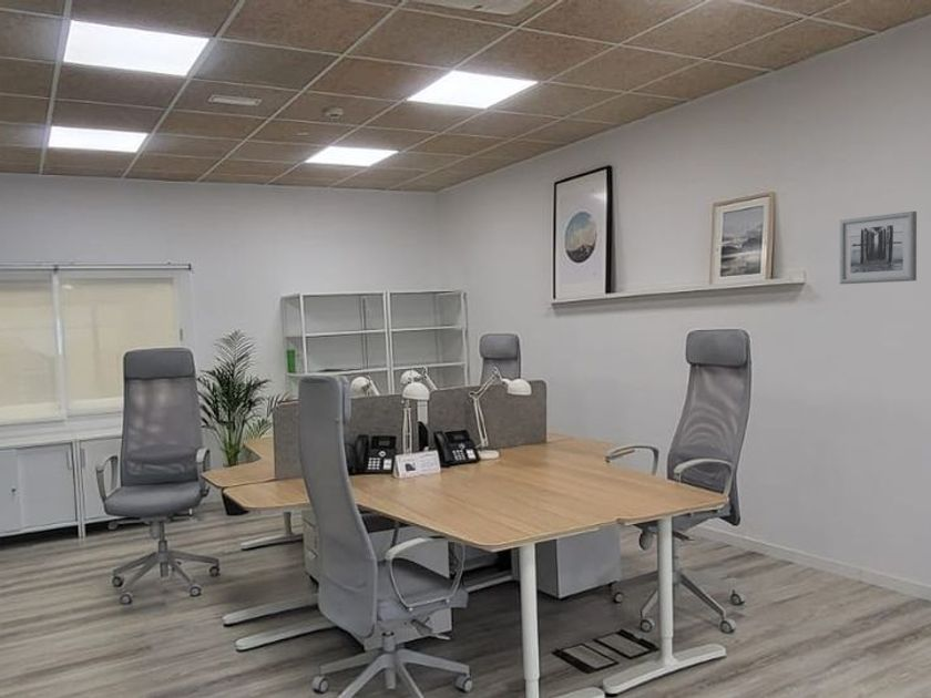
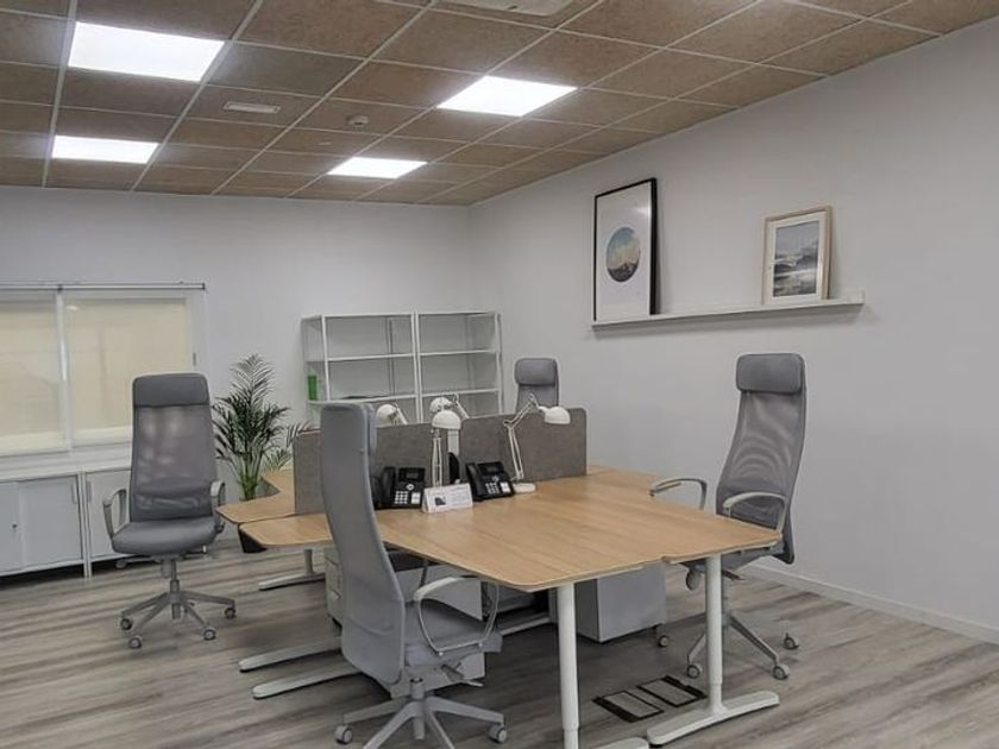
- wall art [839,211,918,285]
